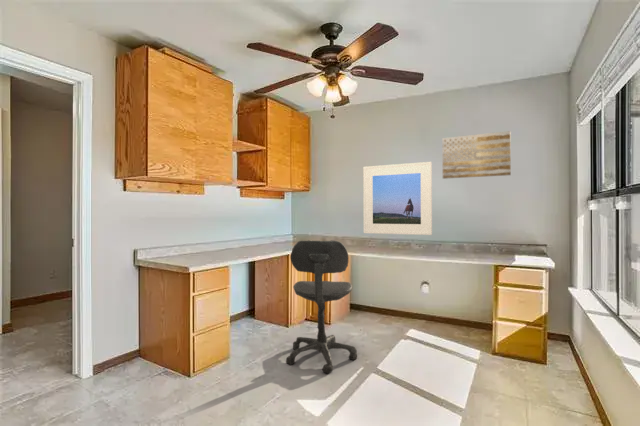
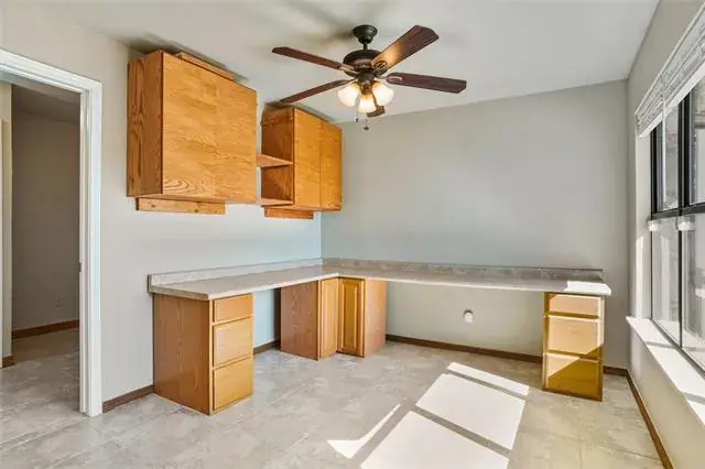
- office chair [285,239,358,375]
- wall art [441,130,512,180]
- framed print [362,161,433,236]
